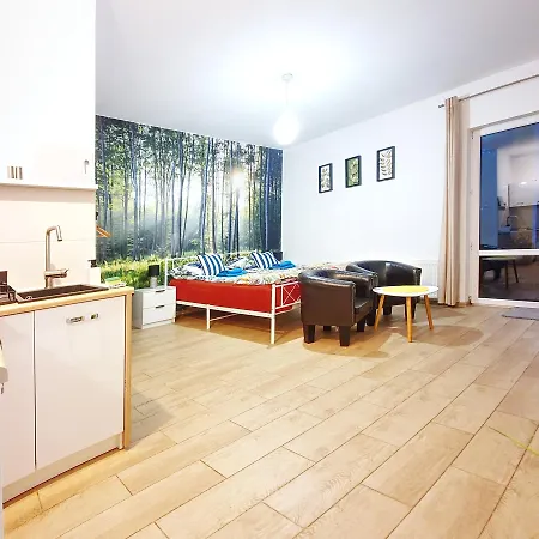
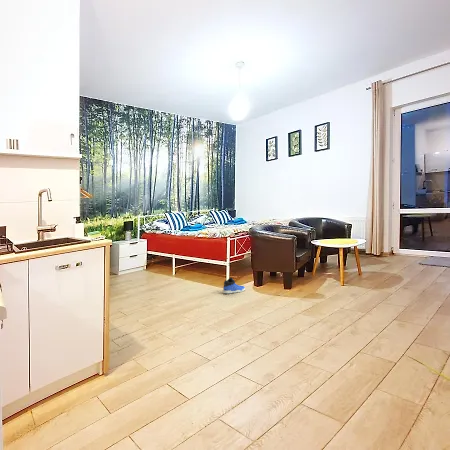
+ sneaker [222,277,246,294]
